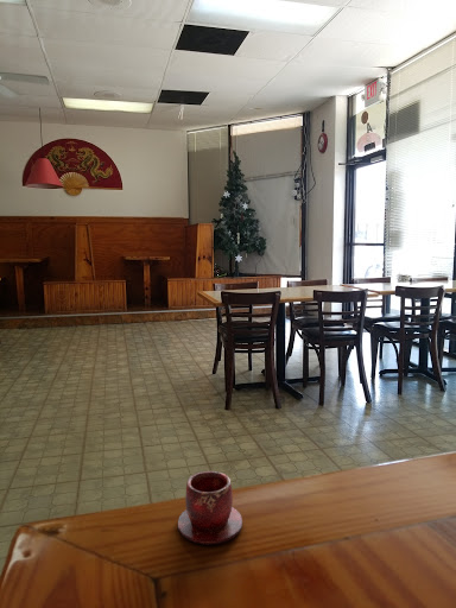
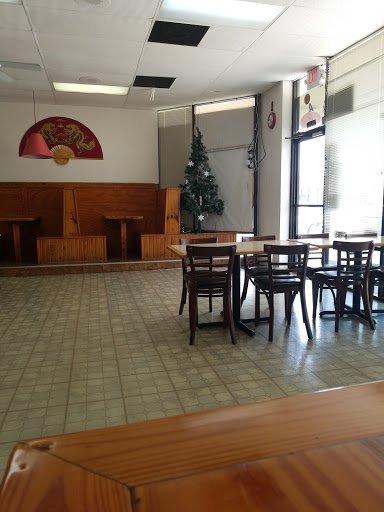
- teacup [177,470,243,546]
